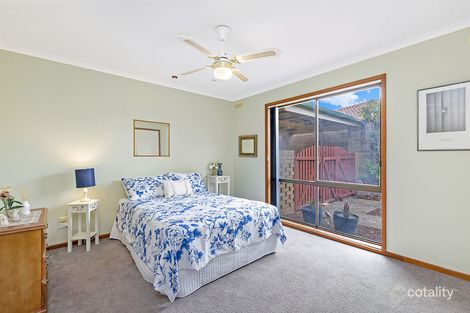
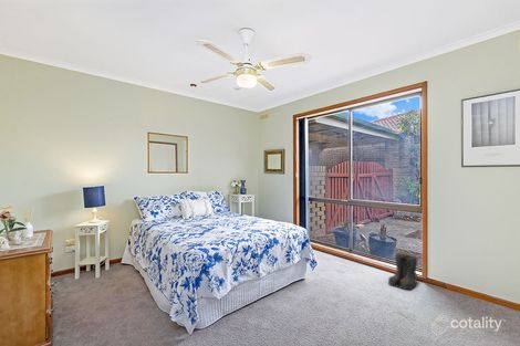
+ boots [387,252,418,291]
